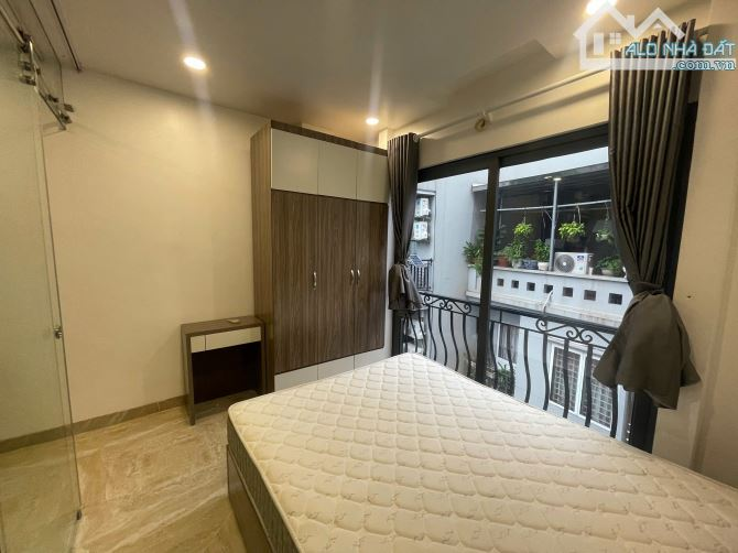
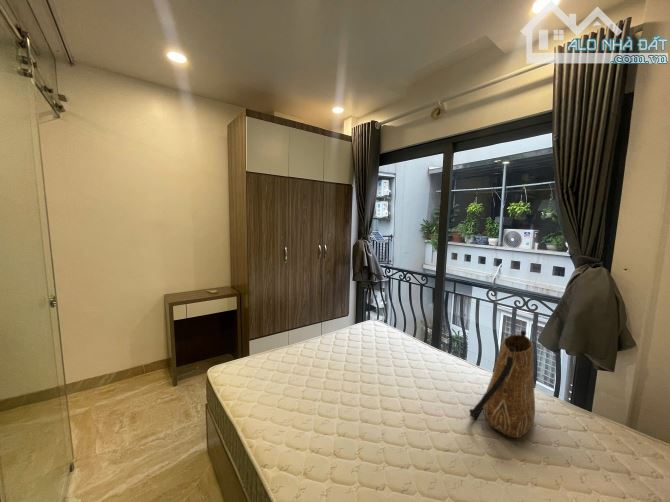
+ tote bag [468,329,543,439]
